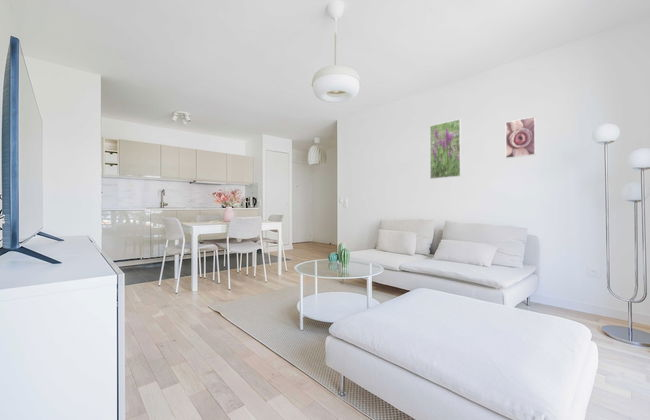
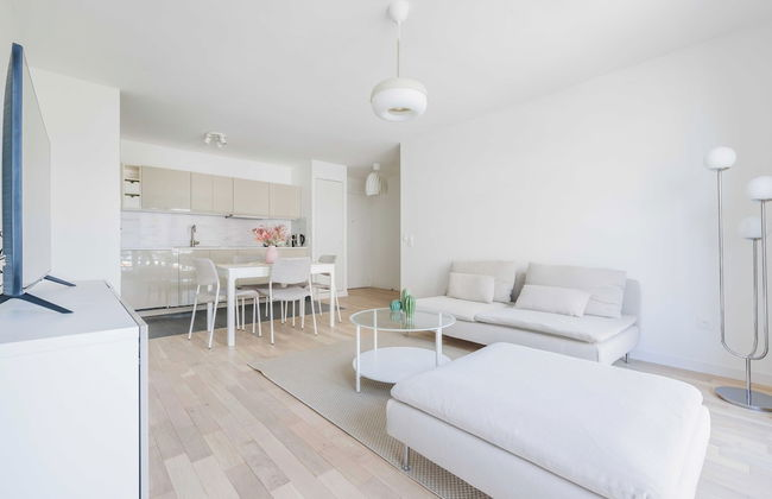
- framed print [429,118,462,180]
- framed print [505,115,537,159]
